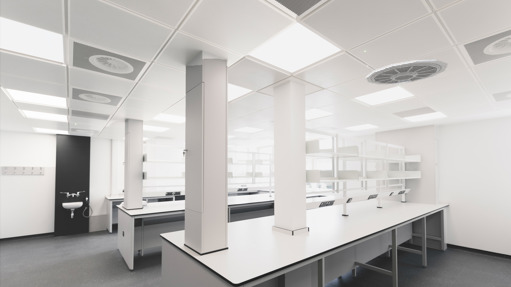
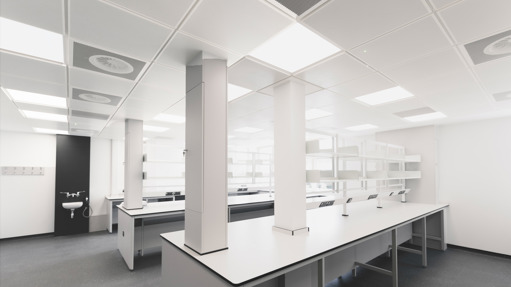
- ceiling vent [365,59,449,85]
